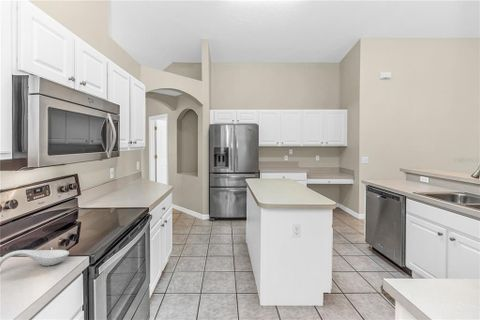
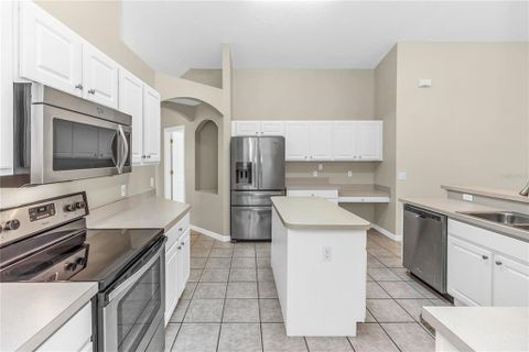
- spoon rest [0,249,70,267]
